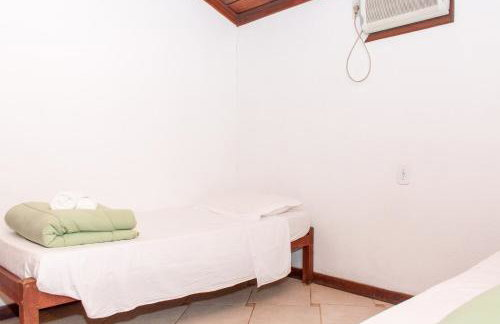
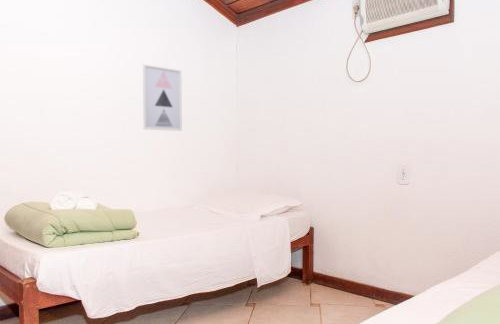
+ wall art [142,63,183,132]
